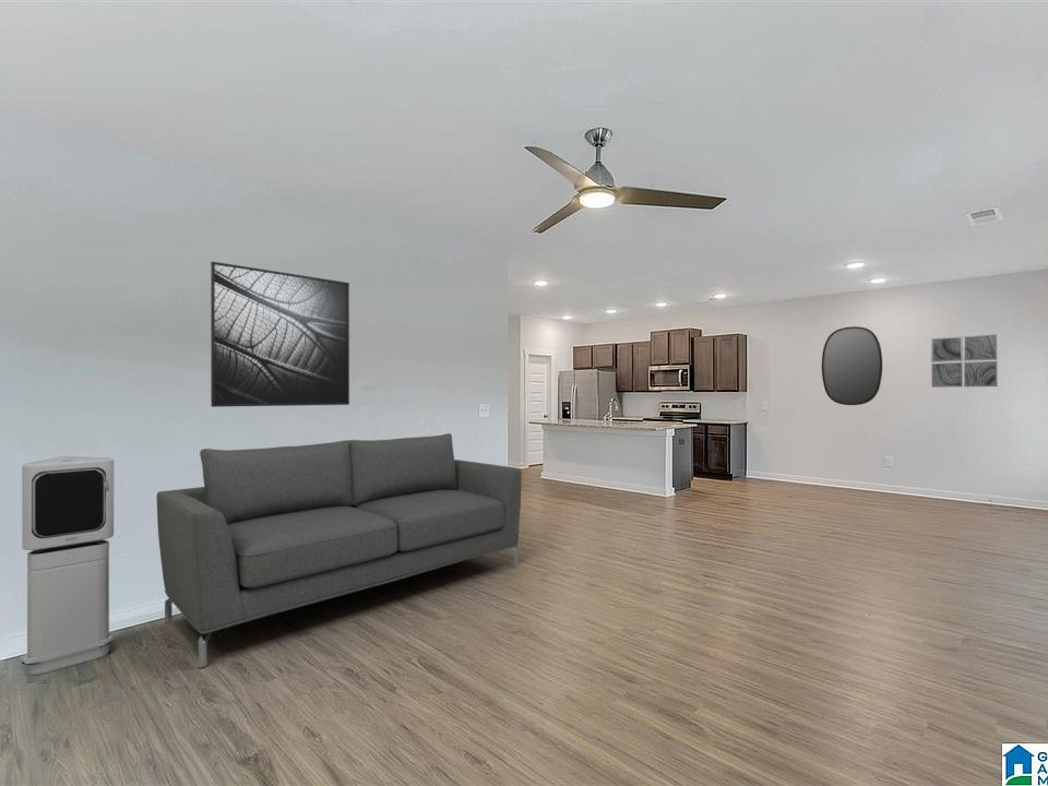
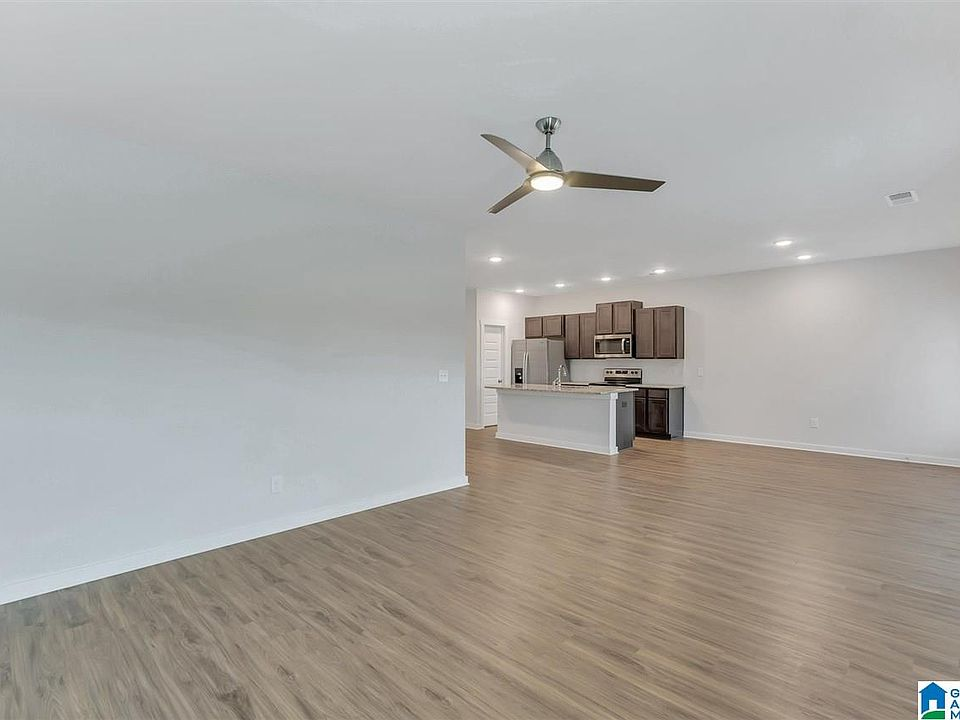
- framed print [210,261,350,408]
- air purifier [21,455,115,676]
- wall art [930,333,999,389]
- home mirror [821,325,883,406]
- sofa [156,432,523,669]
